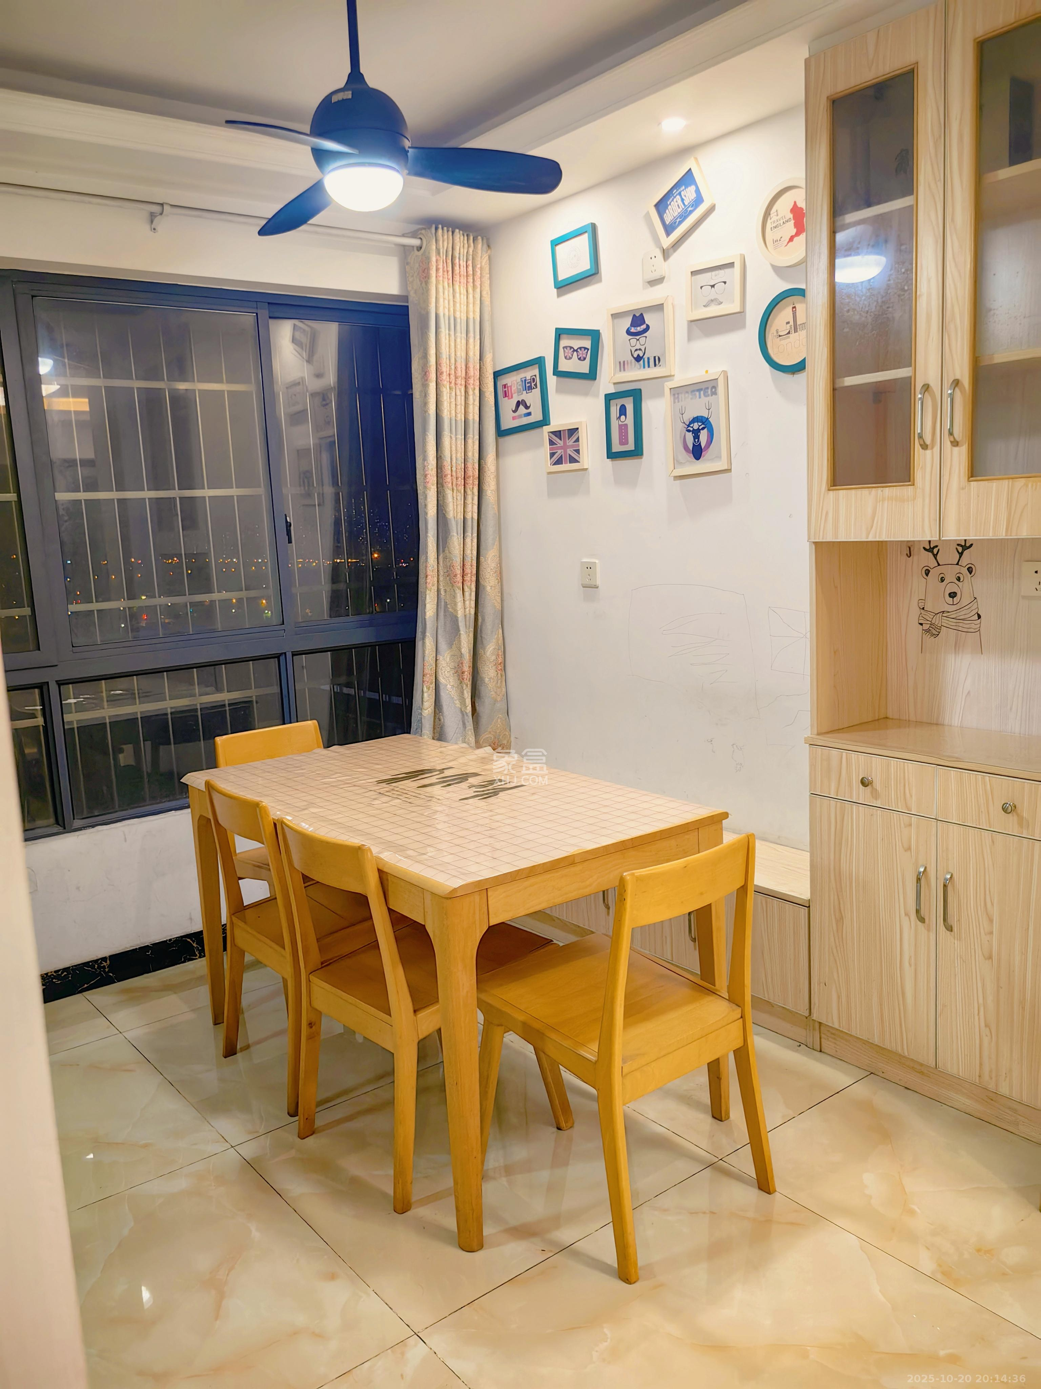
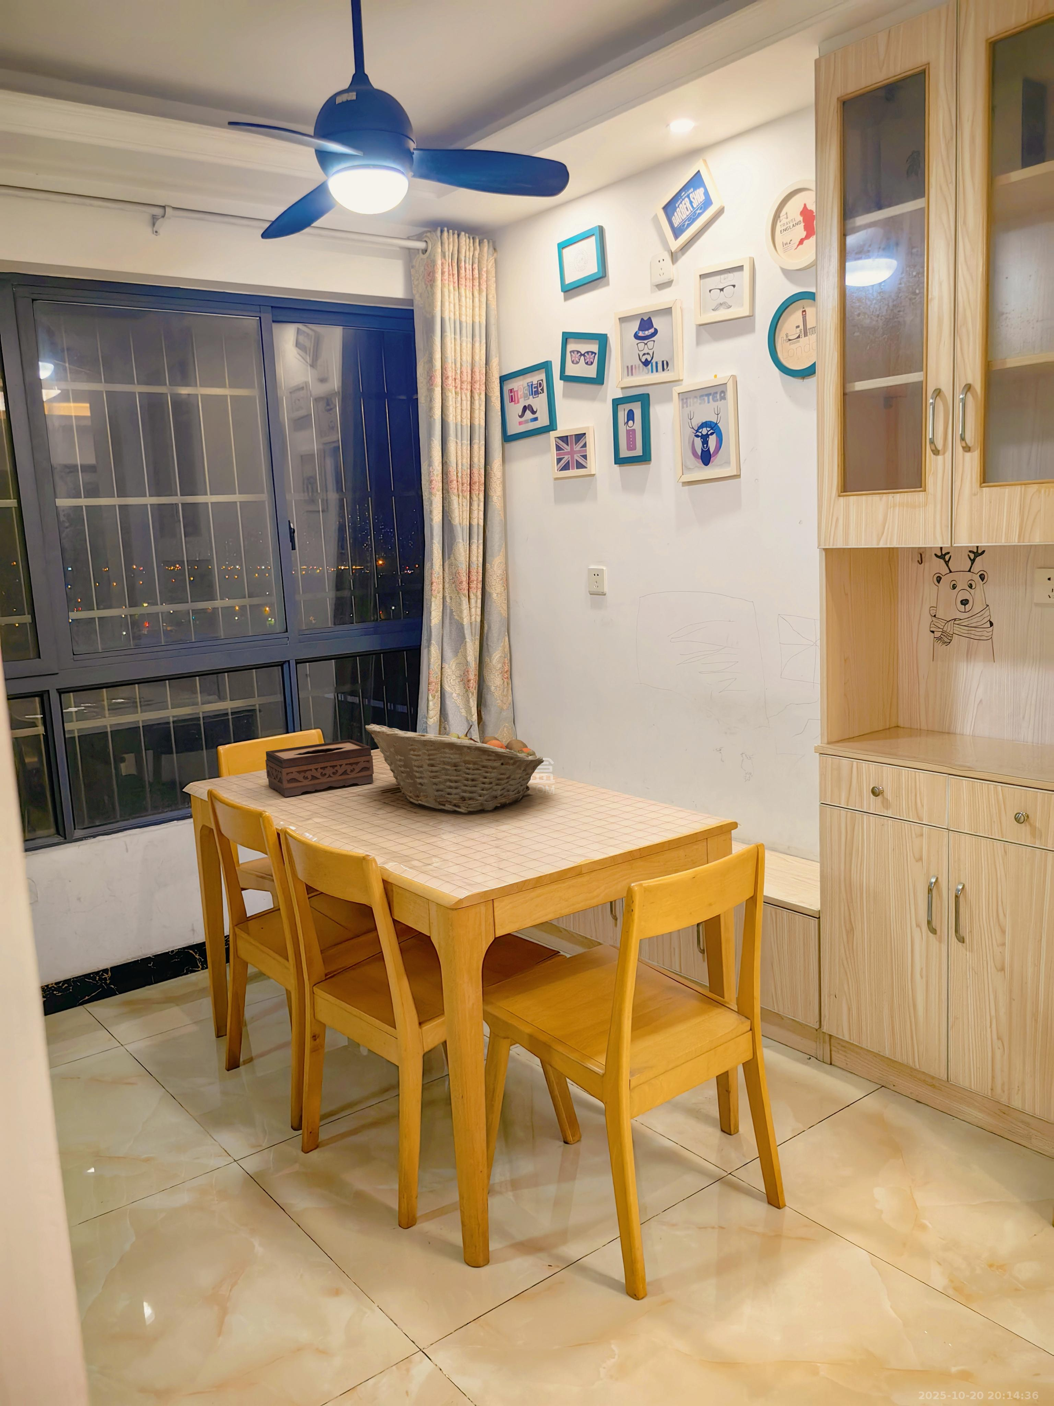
+ fruit basket [365,724,545,814]
+ tissue box [266,740,374,797]
